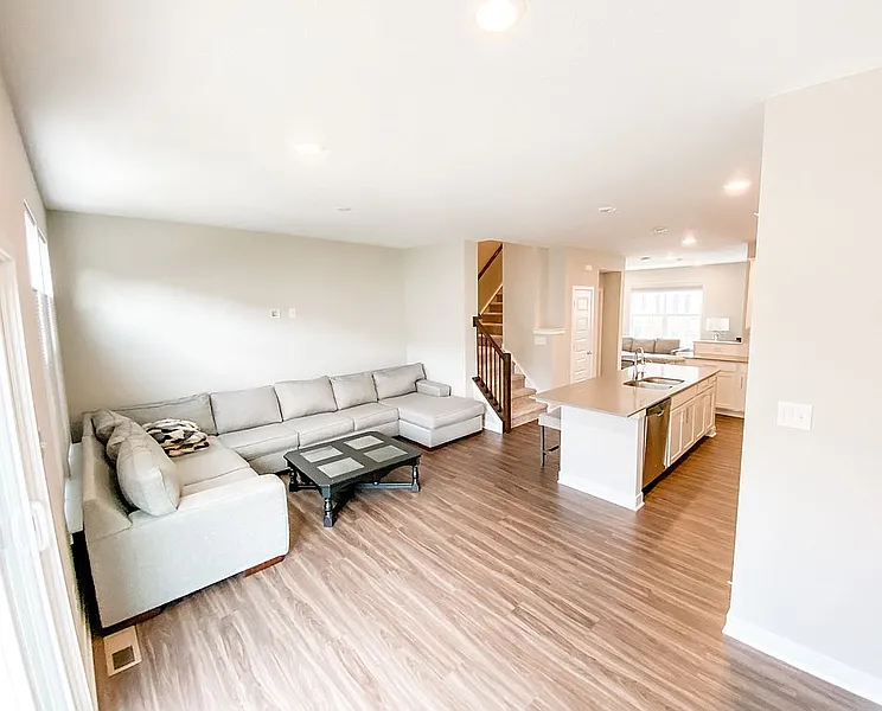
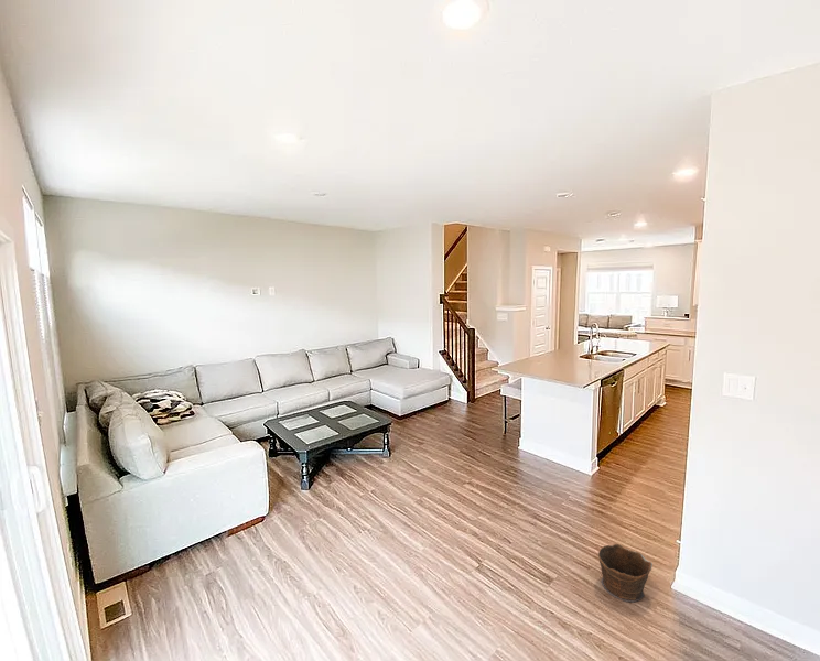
+ clay pot [597,543,654,603]
